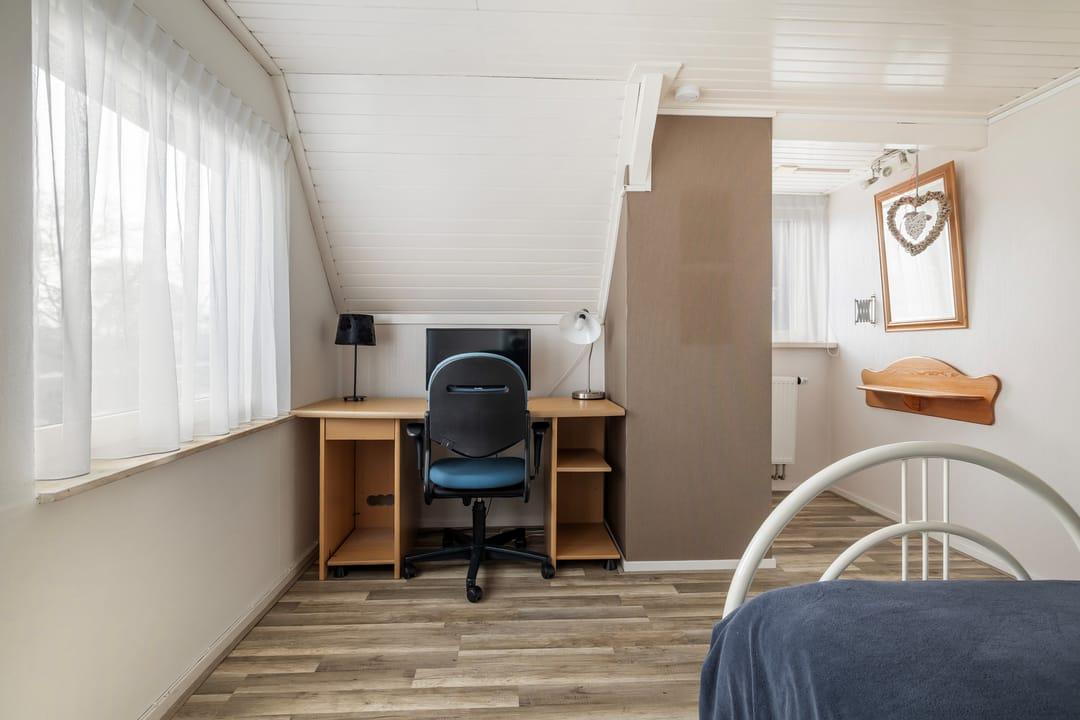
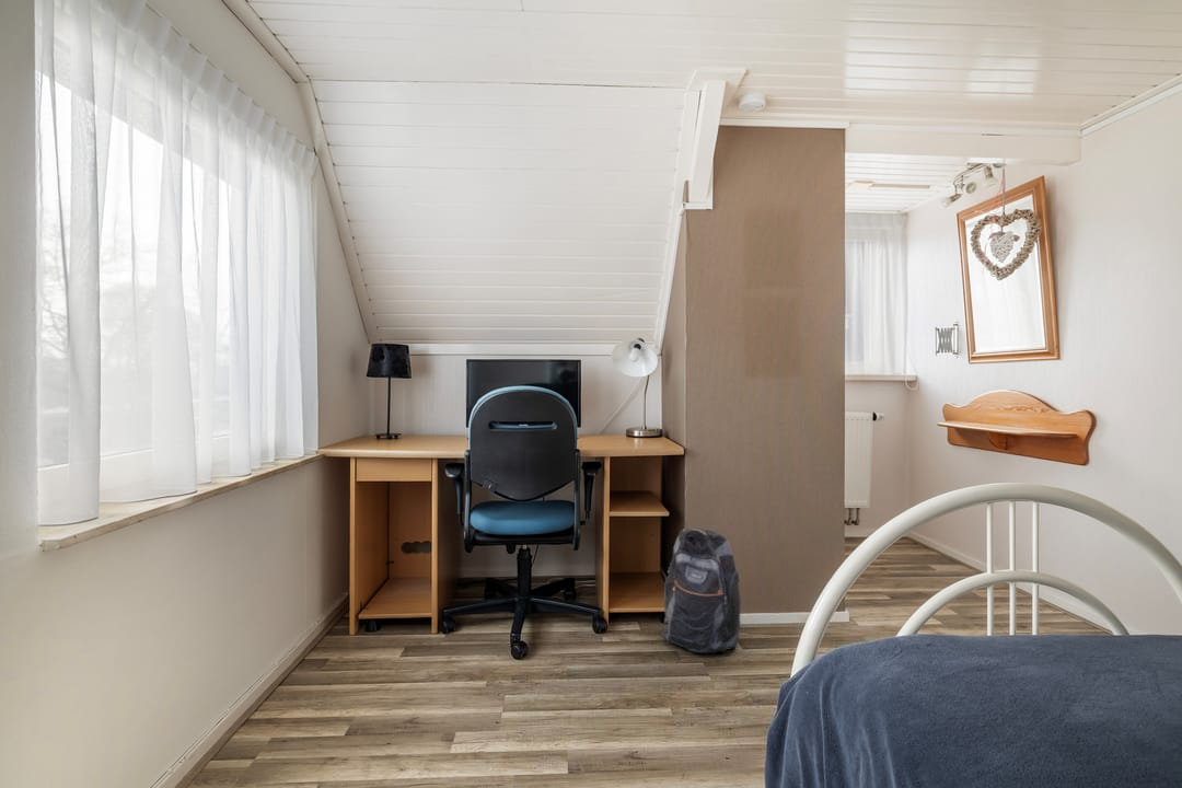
+ backpack [660,526,741,656]
